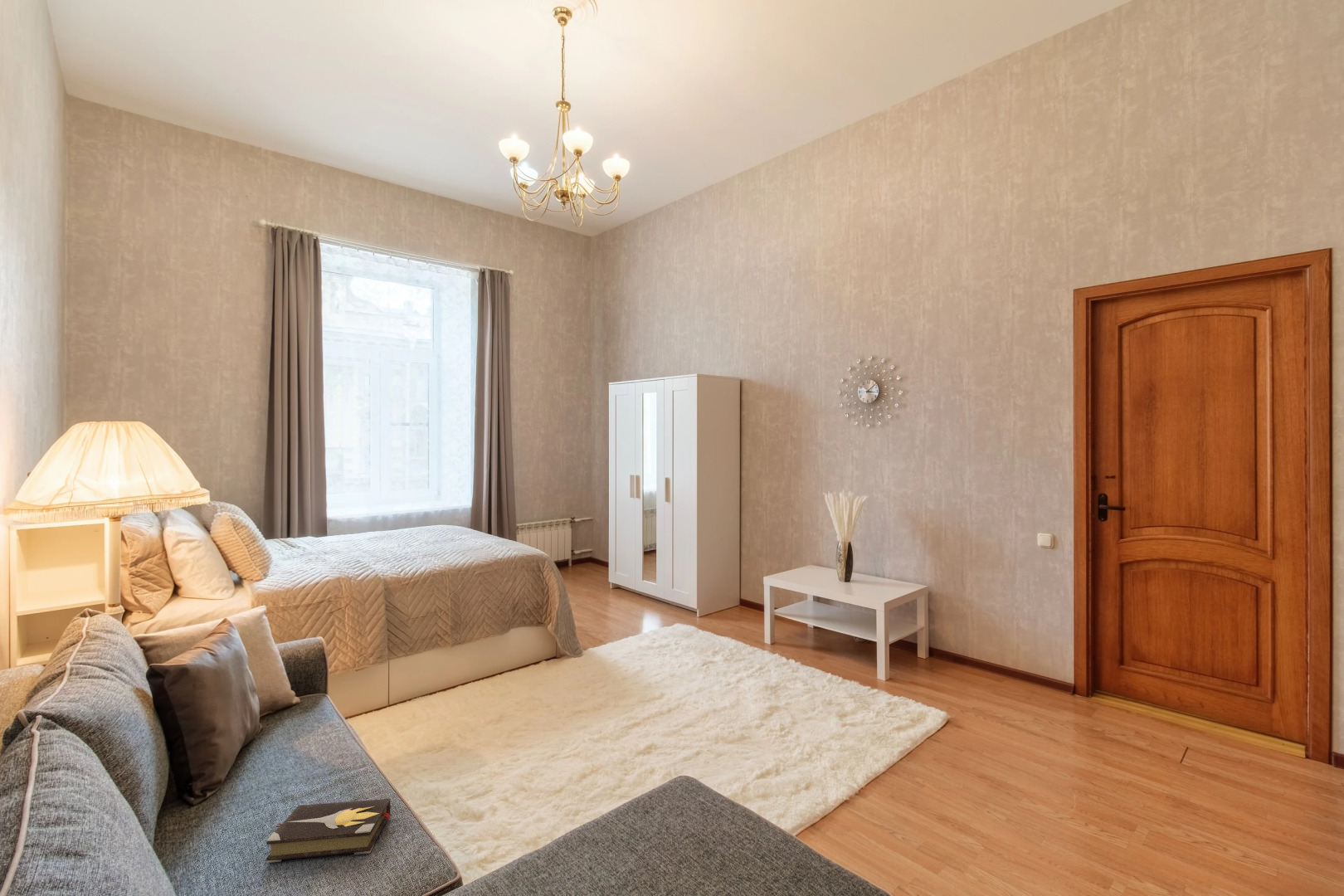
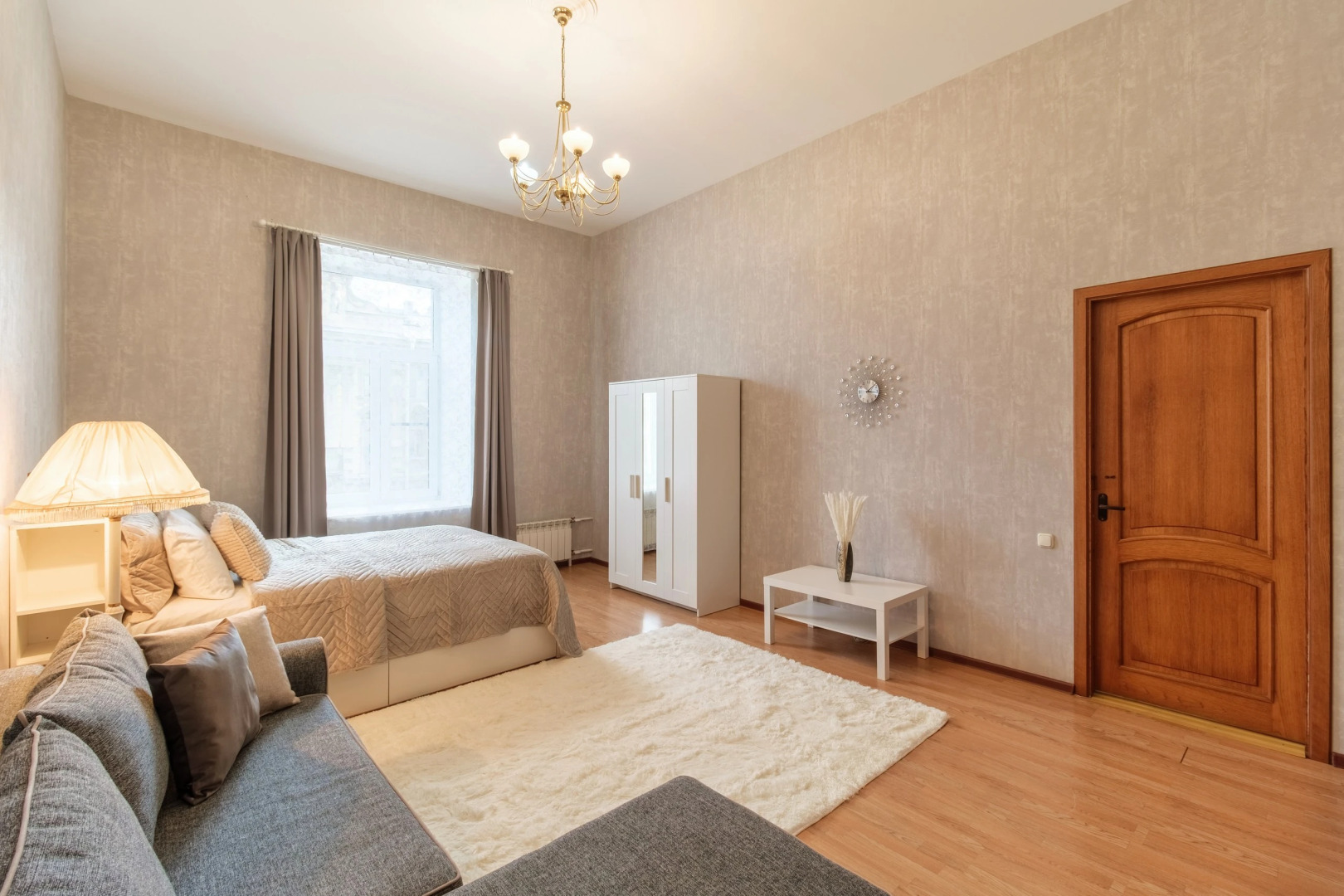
- hardback book [265,797,392,864]
